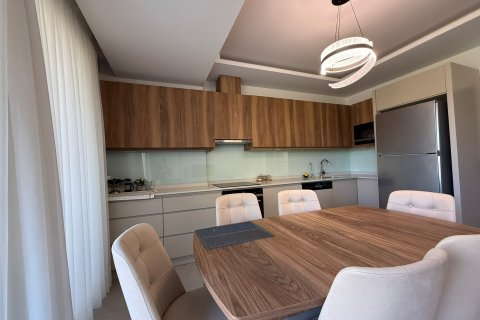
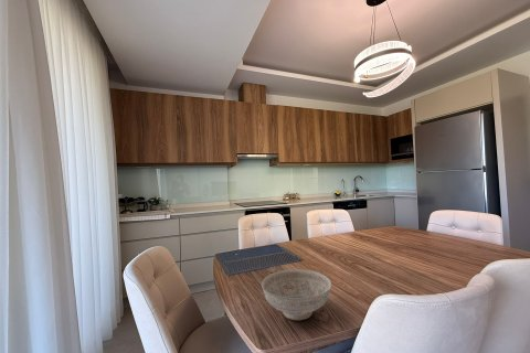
+ decorative bowl [261,268,332,321]
